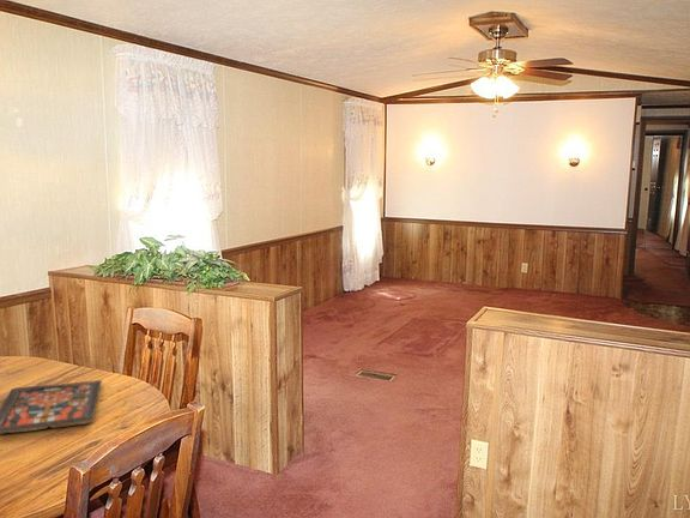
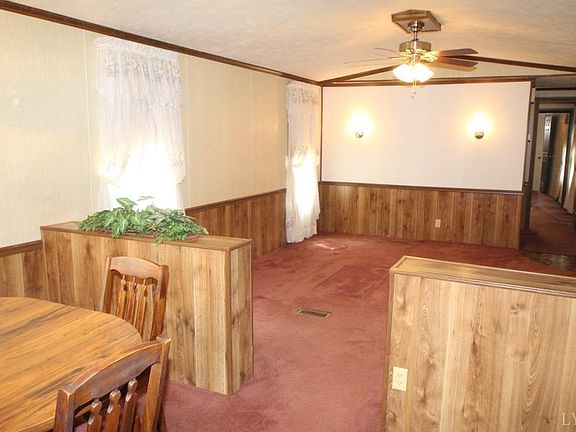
- board game [0,379,103,435]
